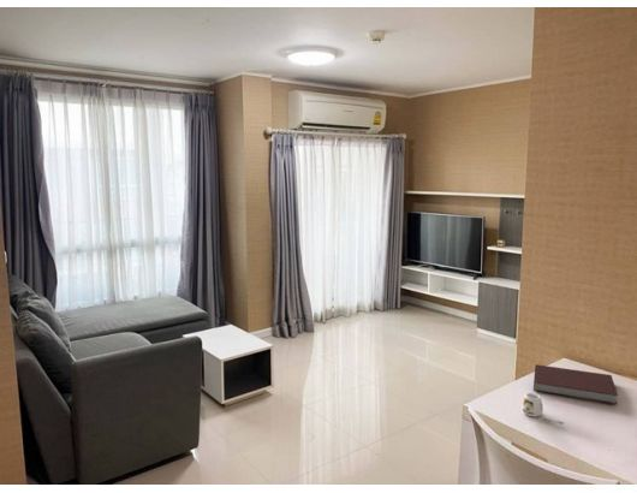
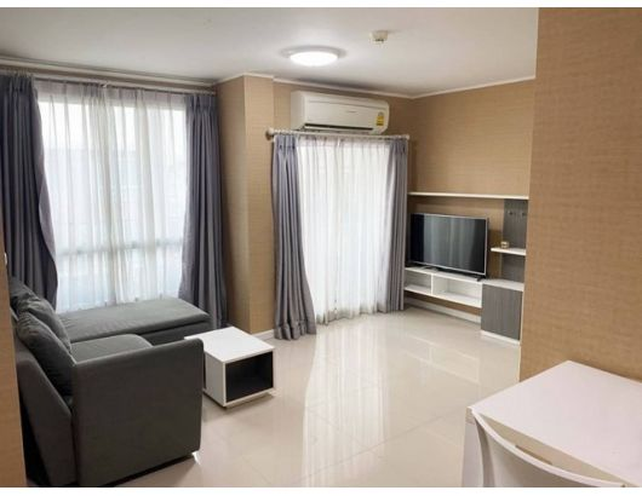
- notebook [532,363,619,405]
- mug [520,392,565,426]
